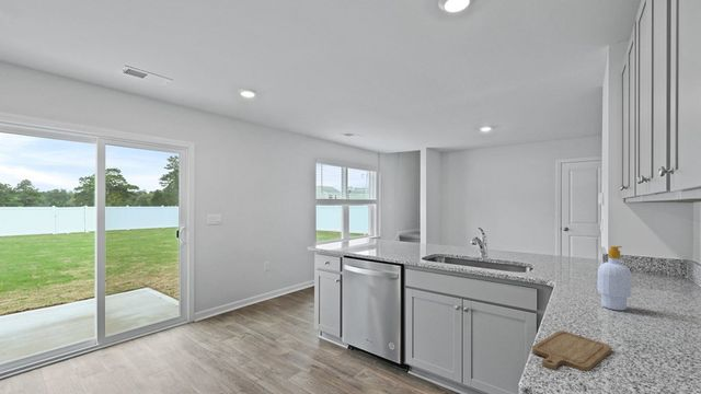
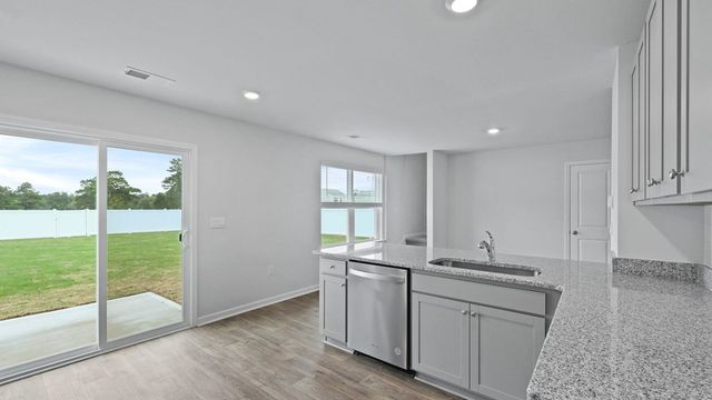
- chopping board [531,329,612,371]
- soap bottle [597,245,632,312]
